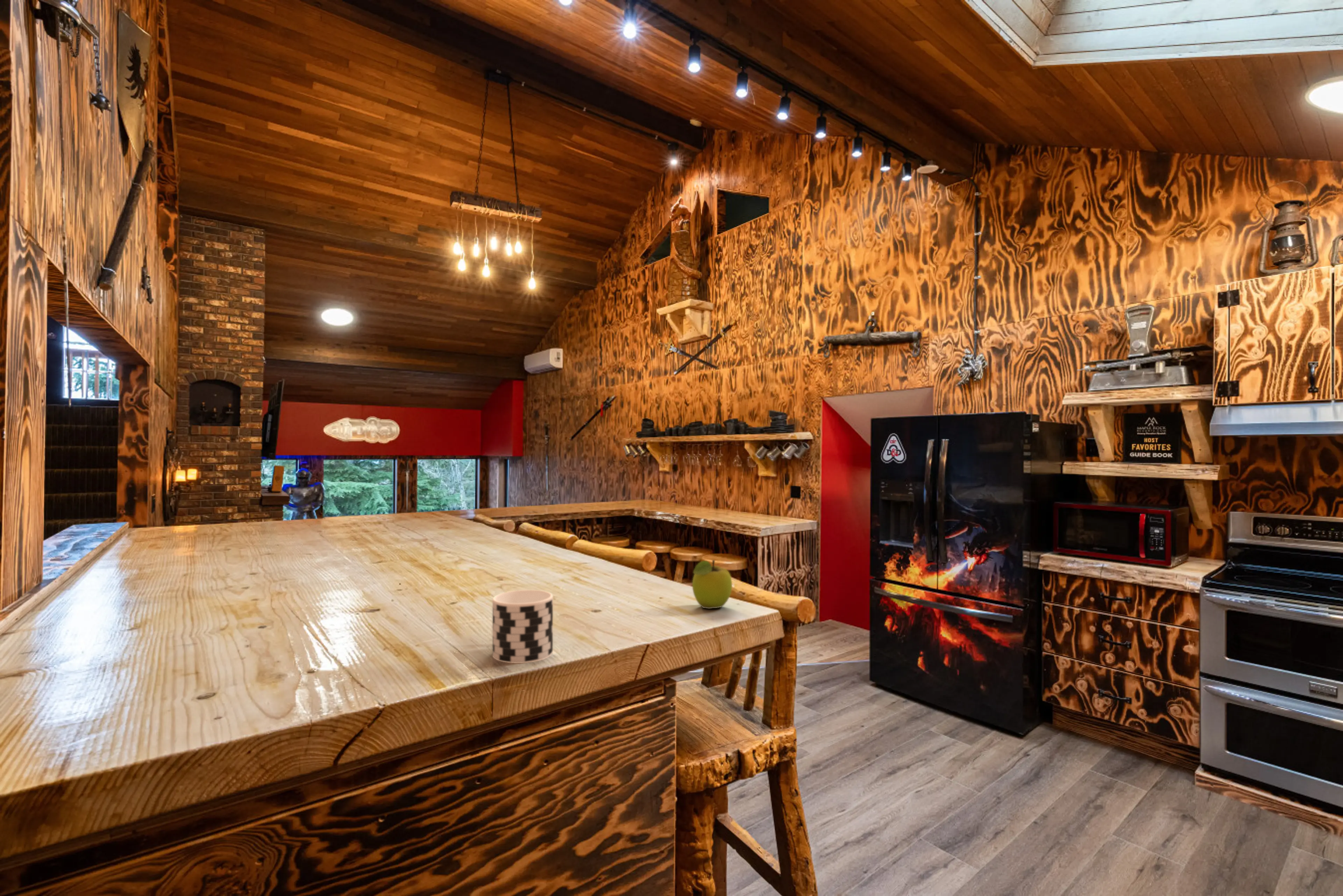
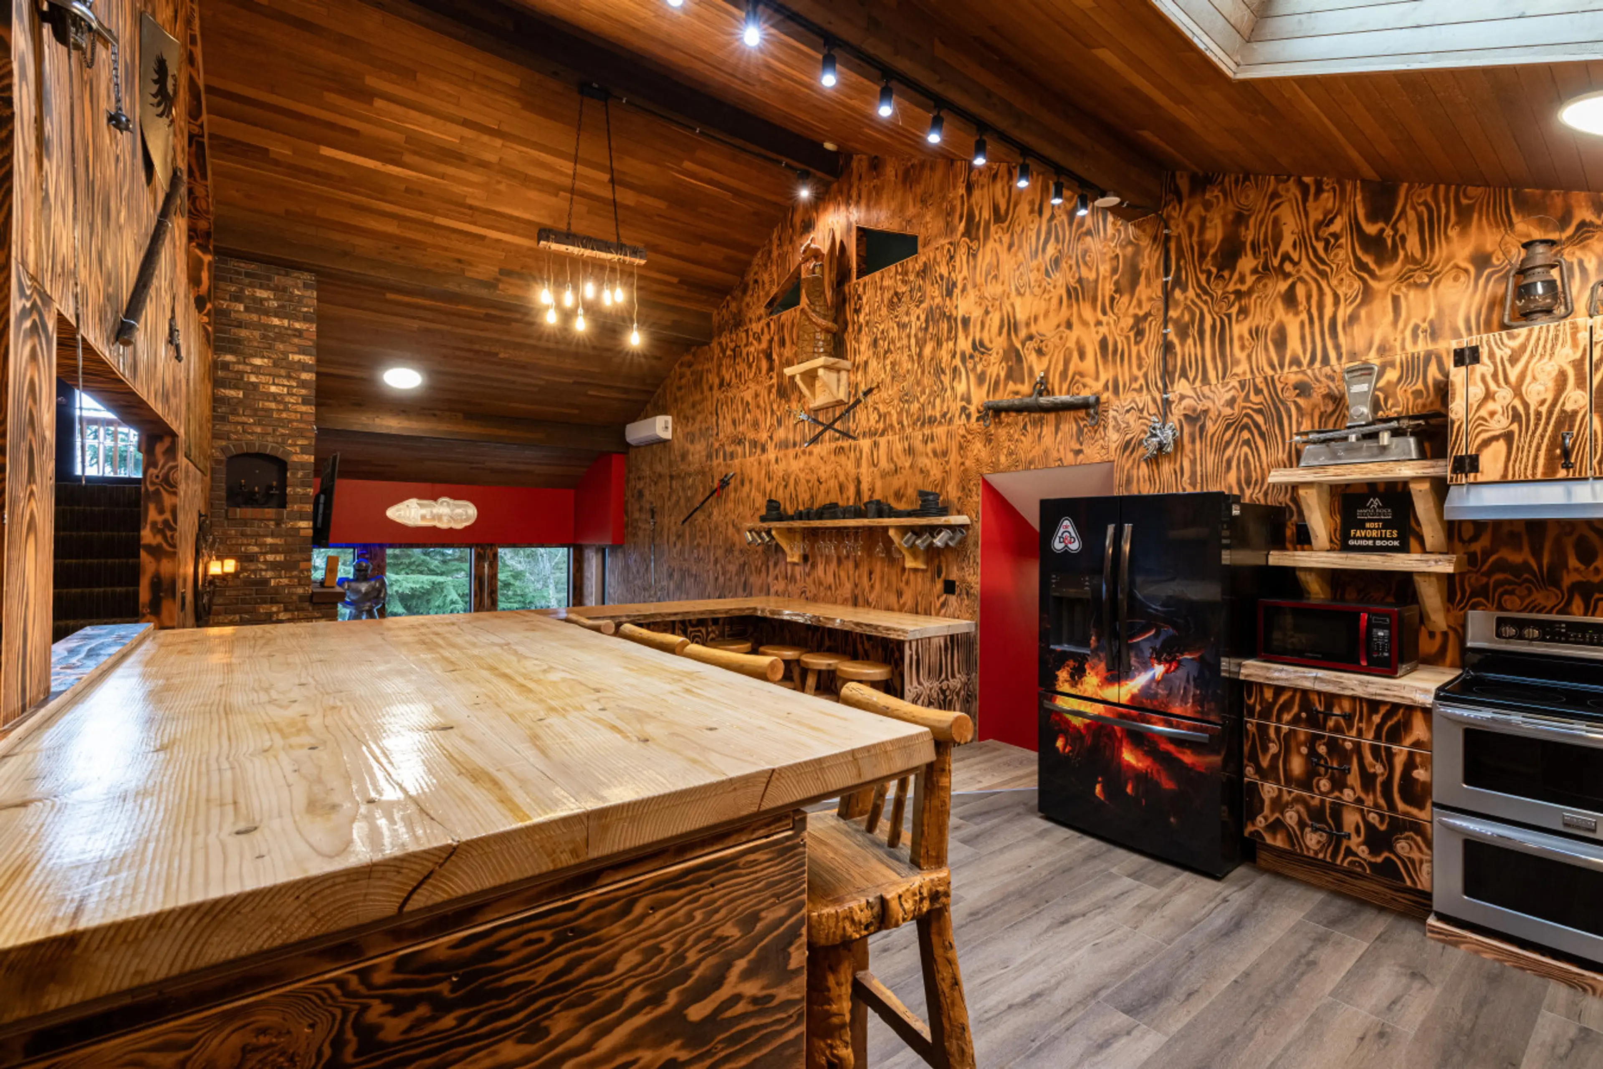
- cup [492,590,553,663]
- fruit [692,560,732,609]
